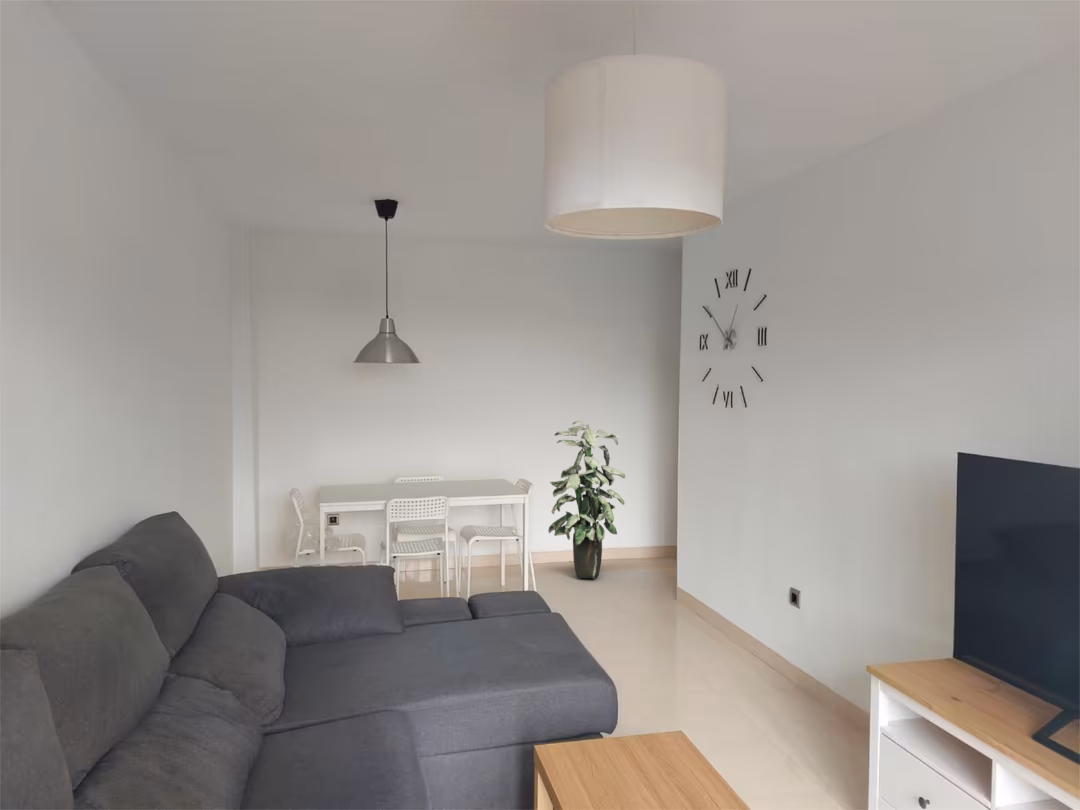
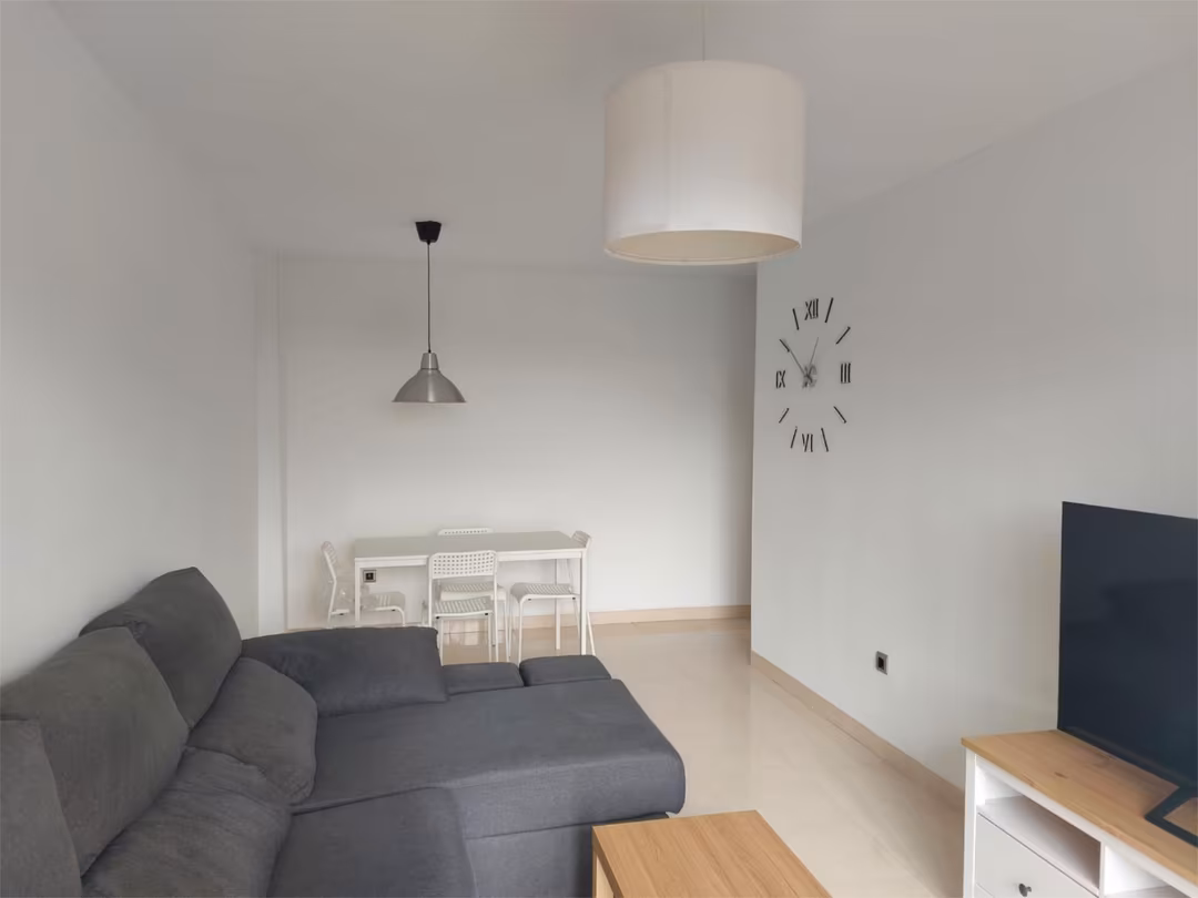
- indoor plant [547,420,626,579]
